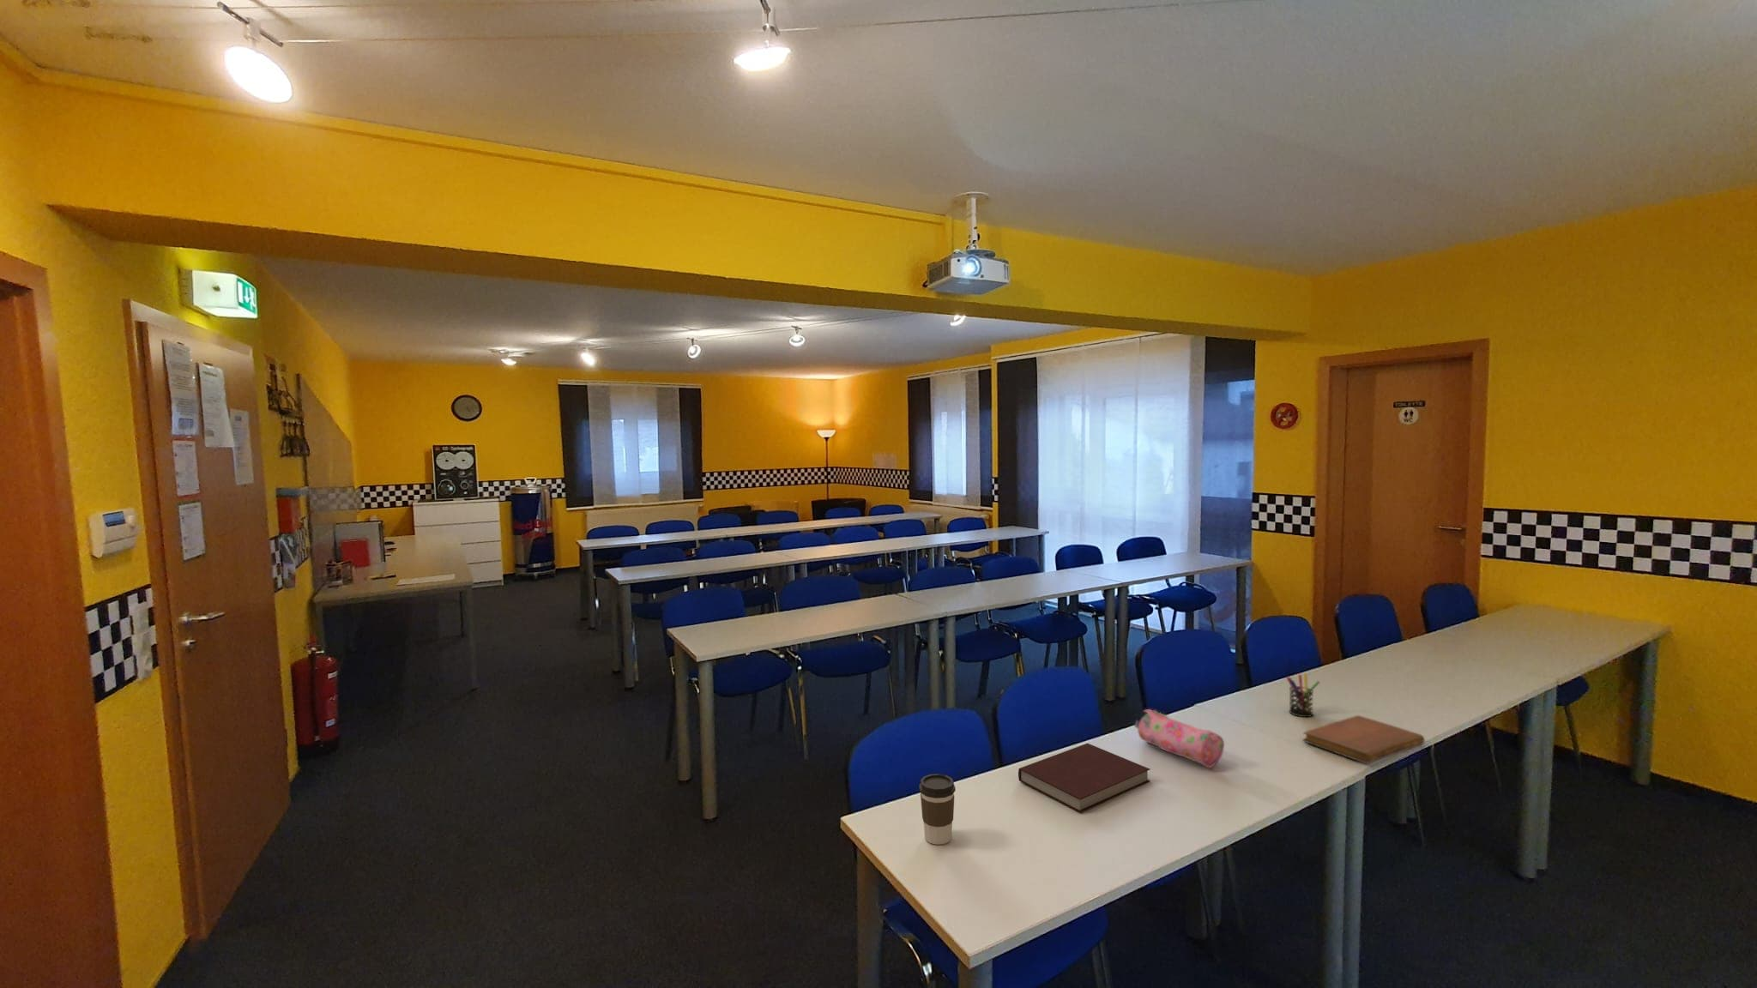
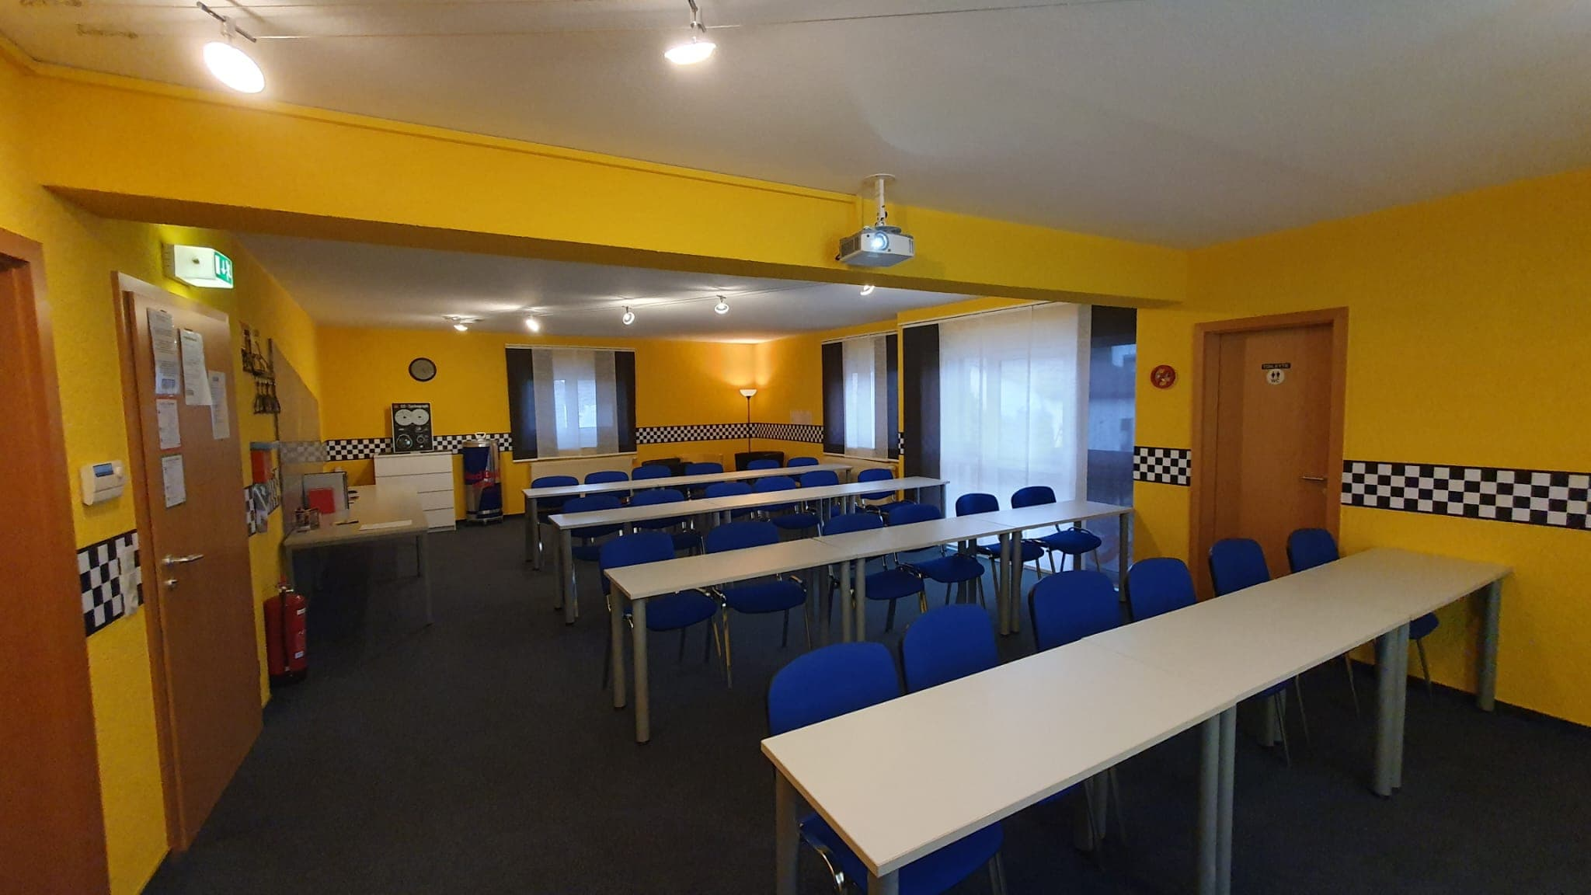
- notebook [1017,743,1151,813]
- pencil case [1133,708,1225,768]
- notebook [1301,714,1425,765]
- coffee cup [918,773,957,846]
- pen holder [1285,672,1320,718]
